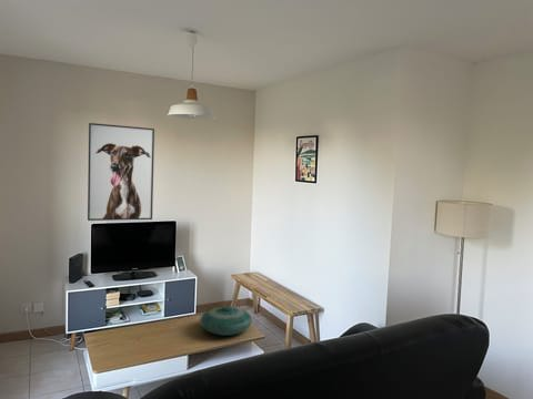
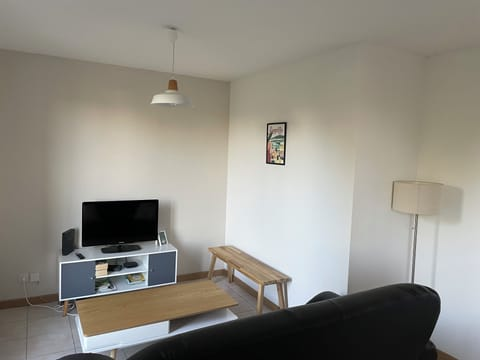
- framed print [87,122,155,222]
- decorative bowl [199,305,253,337]
